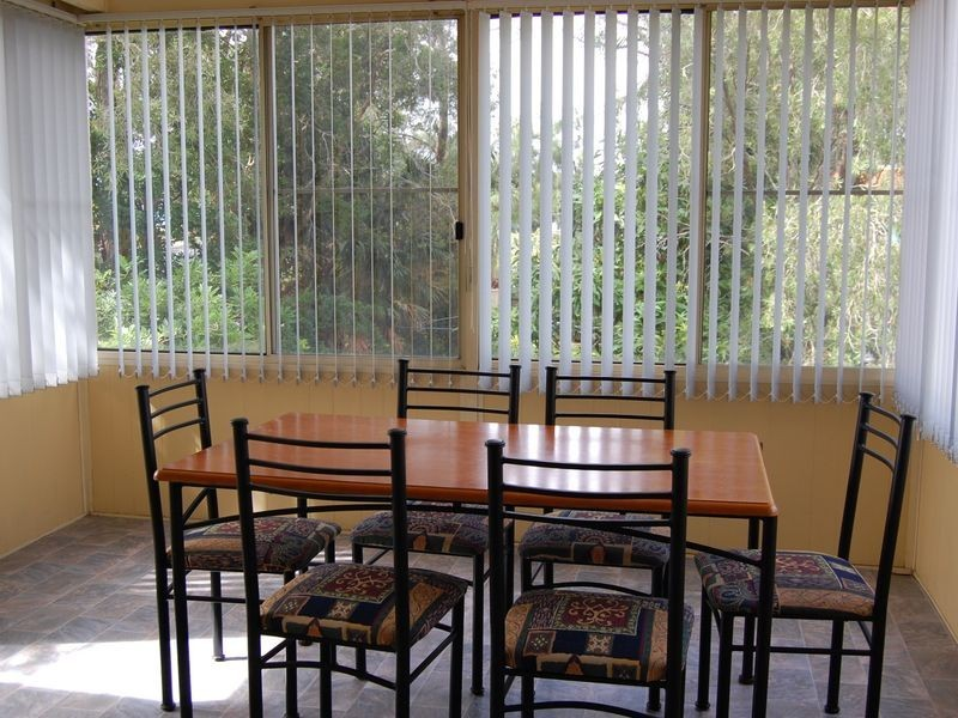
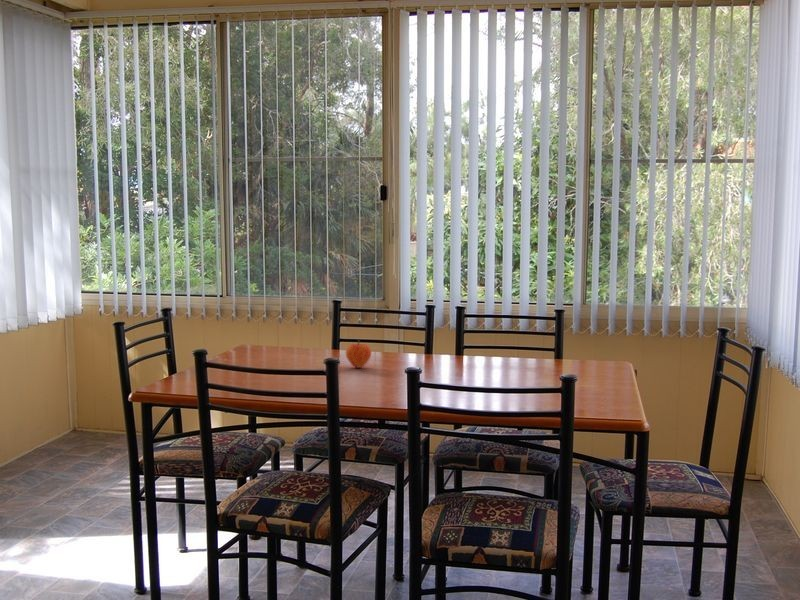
+ fruit [345,339,372,369]
